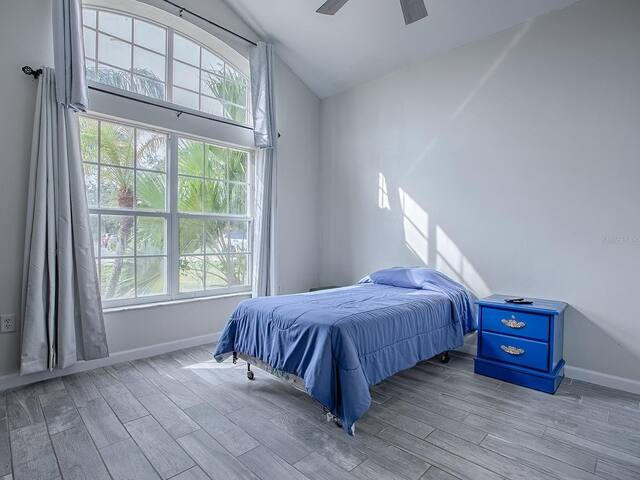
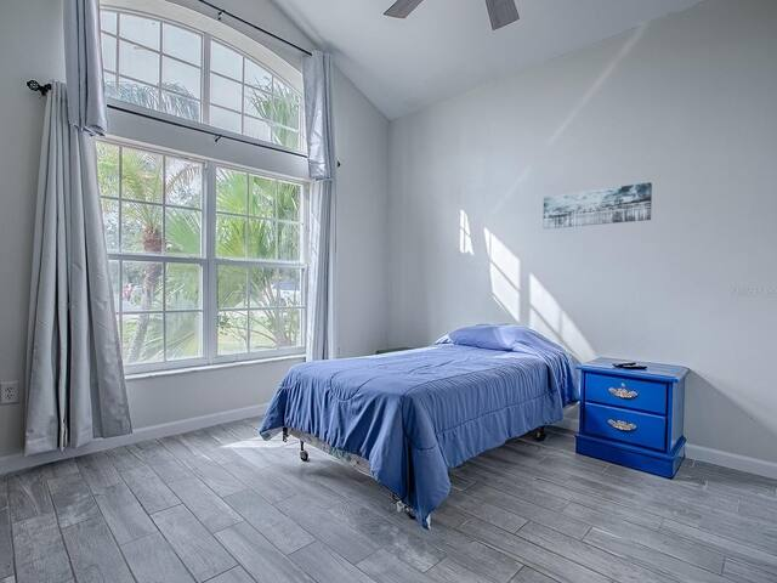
+ wall art [541,181,653,230]
